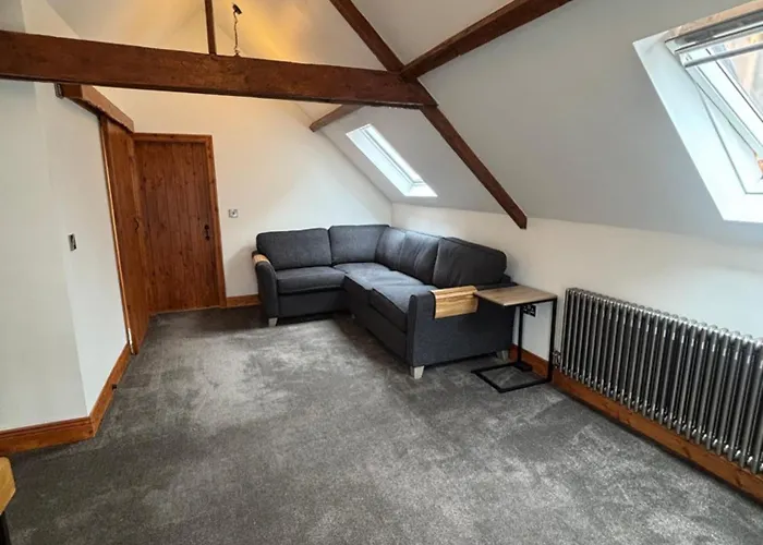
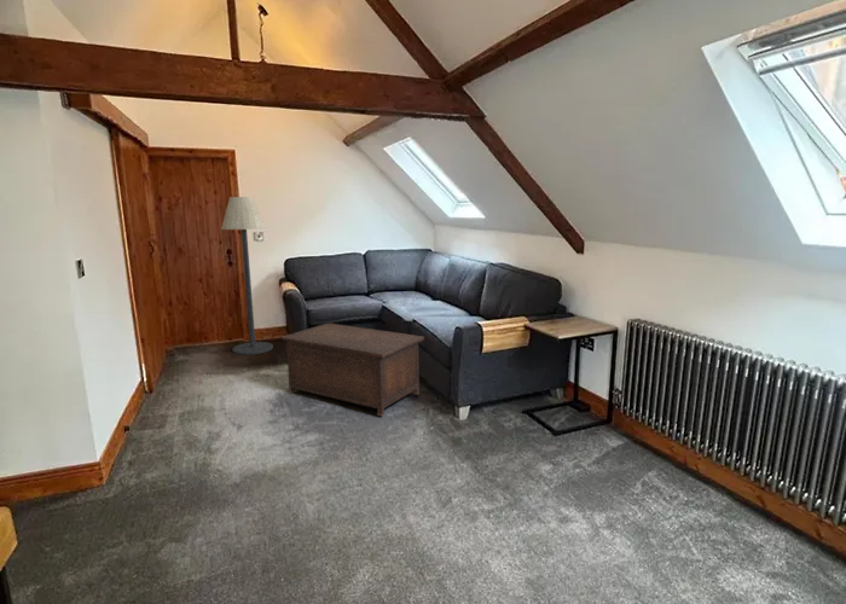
+ cabinet [280,323,425,417]
+ floor lamp [220,196,274,355]
